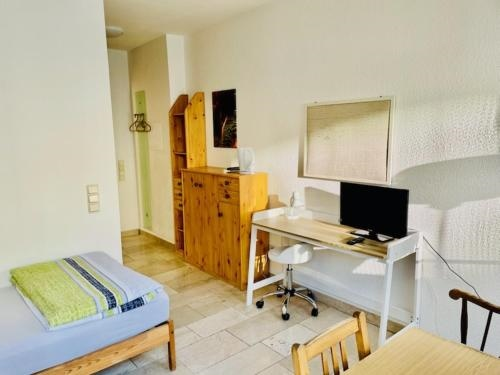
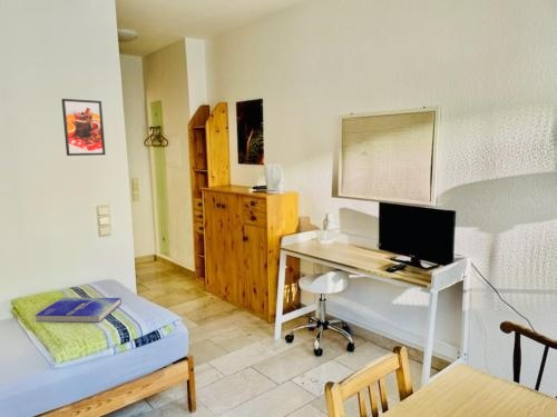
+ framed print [60,98,107,157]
+ book [35,297,123,324]
